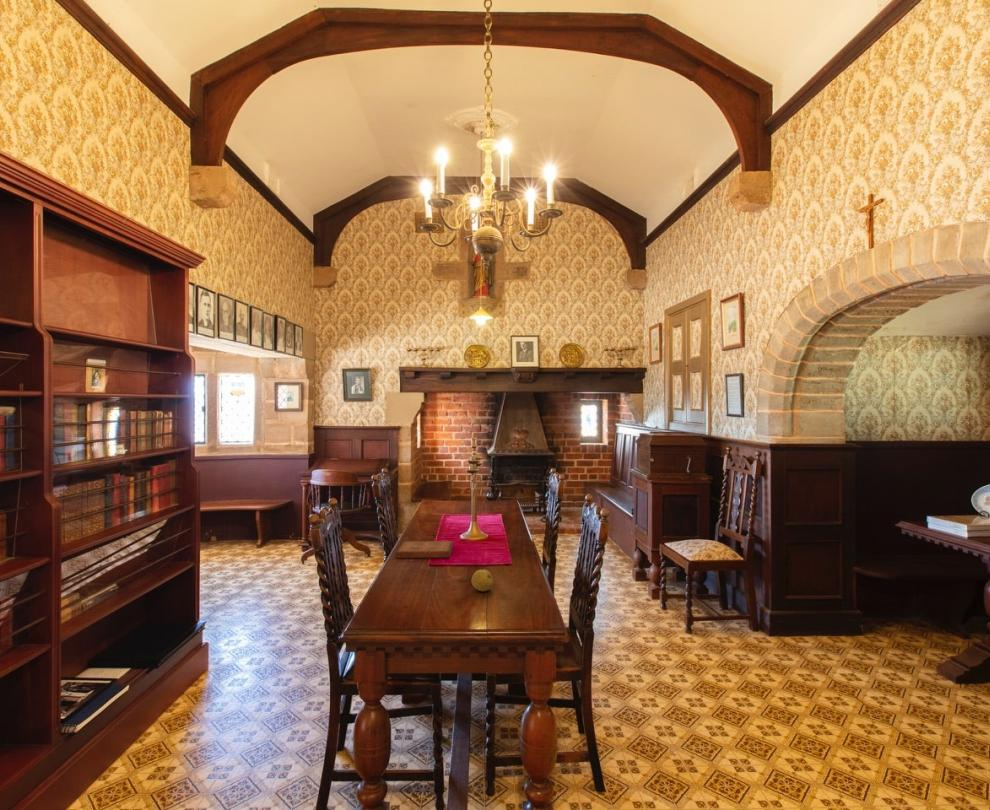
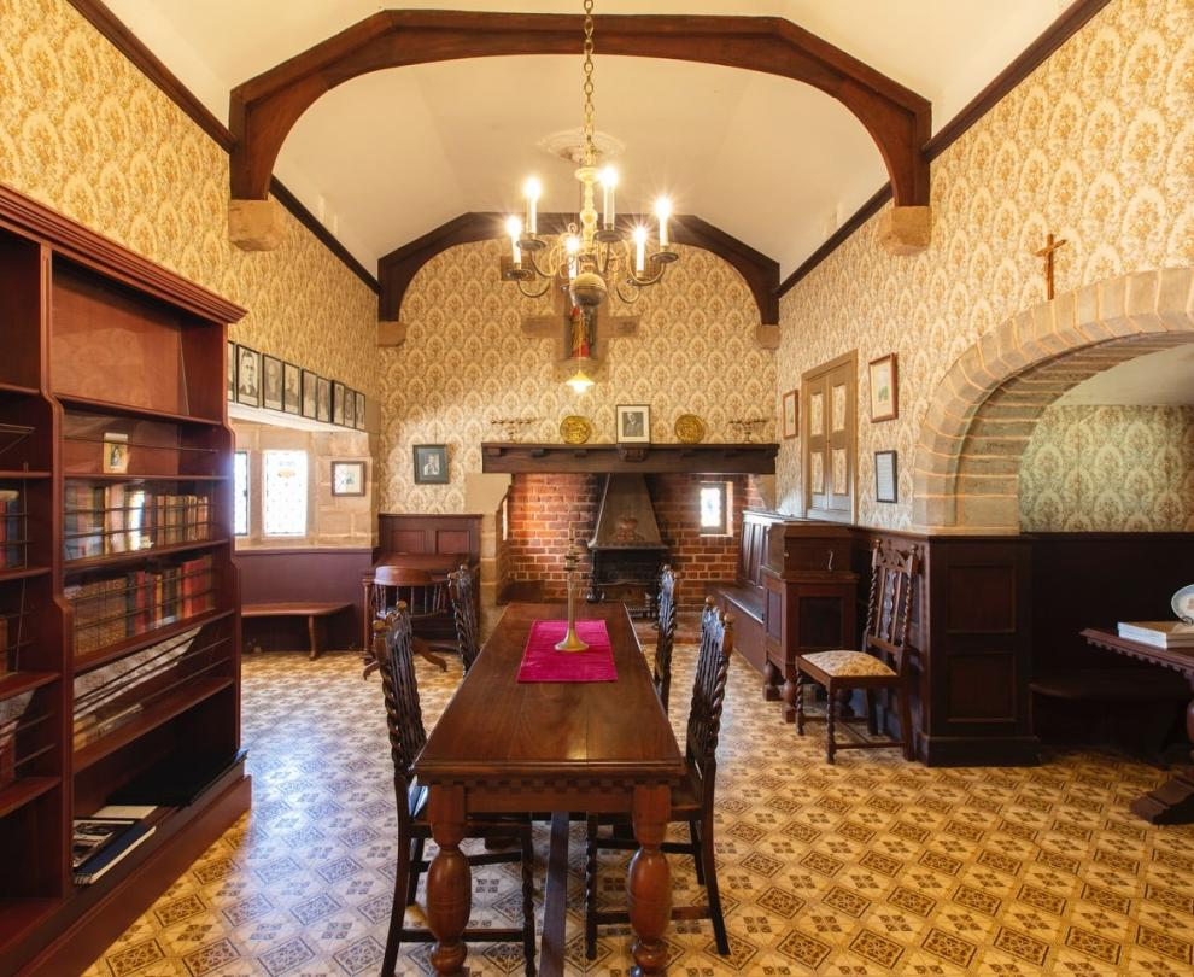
- book [395,540,454,559]
- fruit [471,569,494,592]
